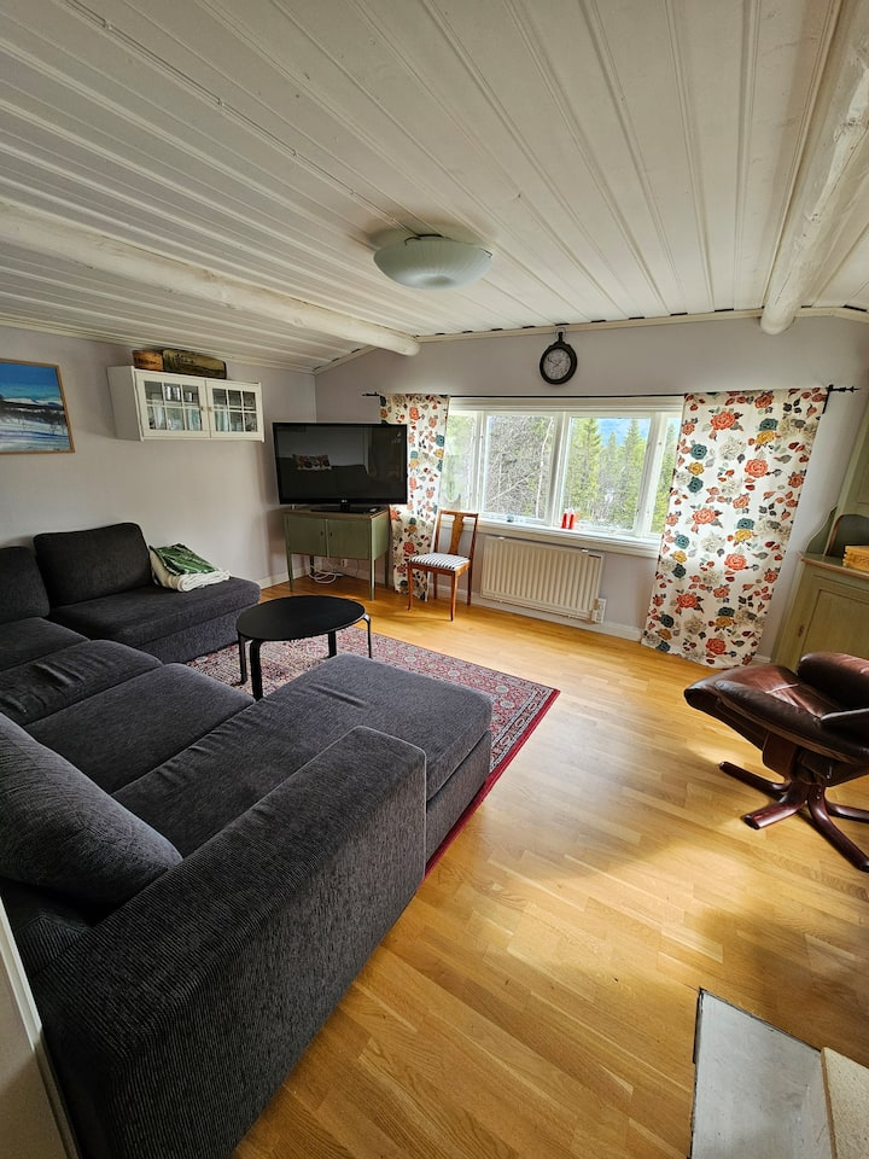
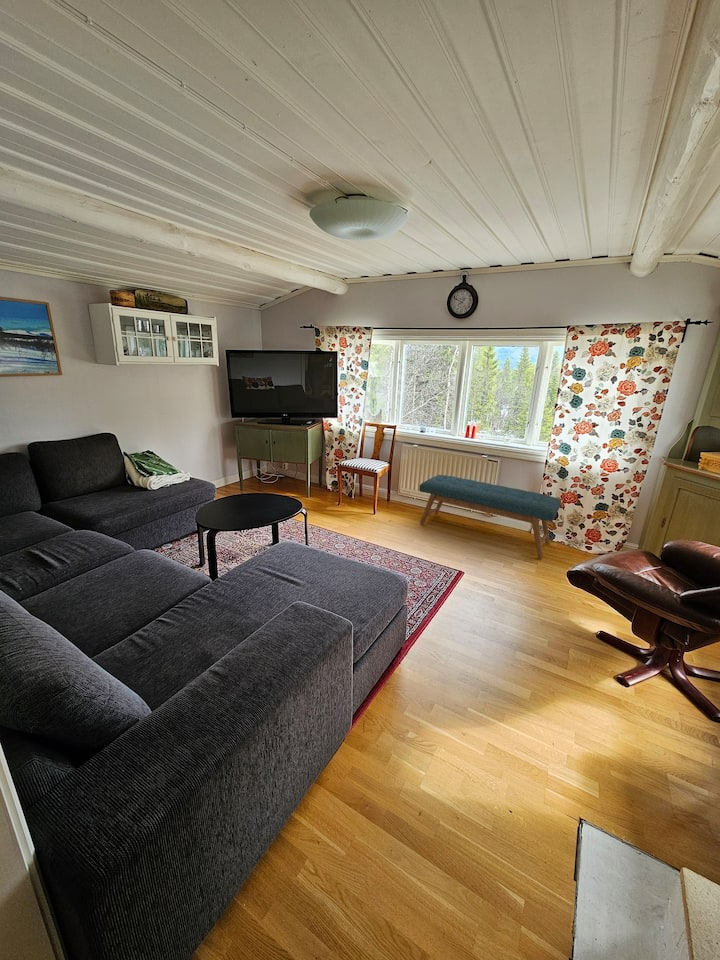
+ bench [418,474,562,560]
